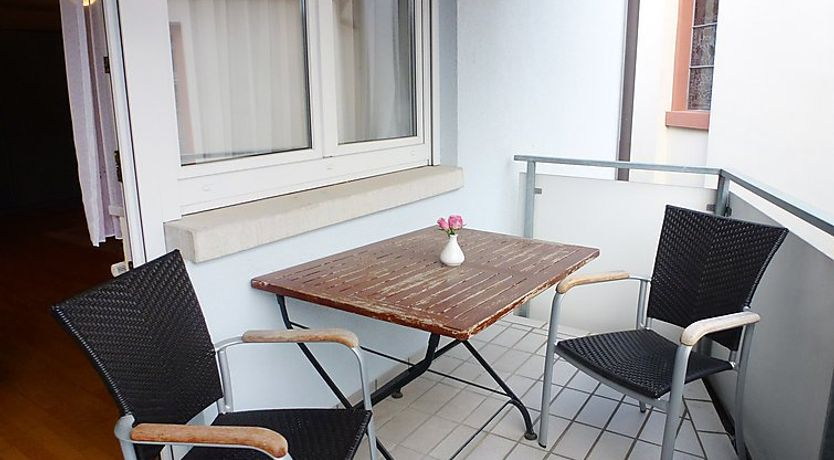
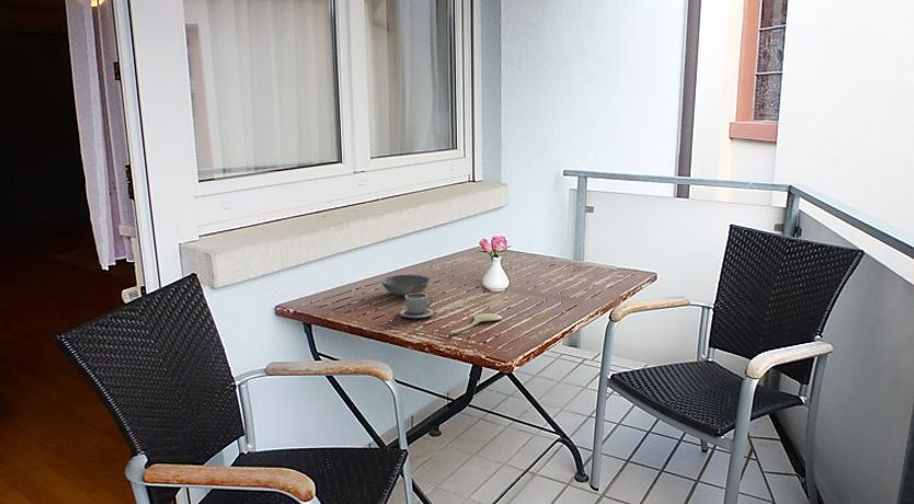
+ bowl [380,274,431,297]
+ spoon [450,312,503,334]
+ cup [397,293,437,320]
